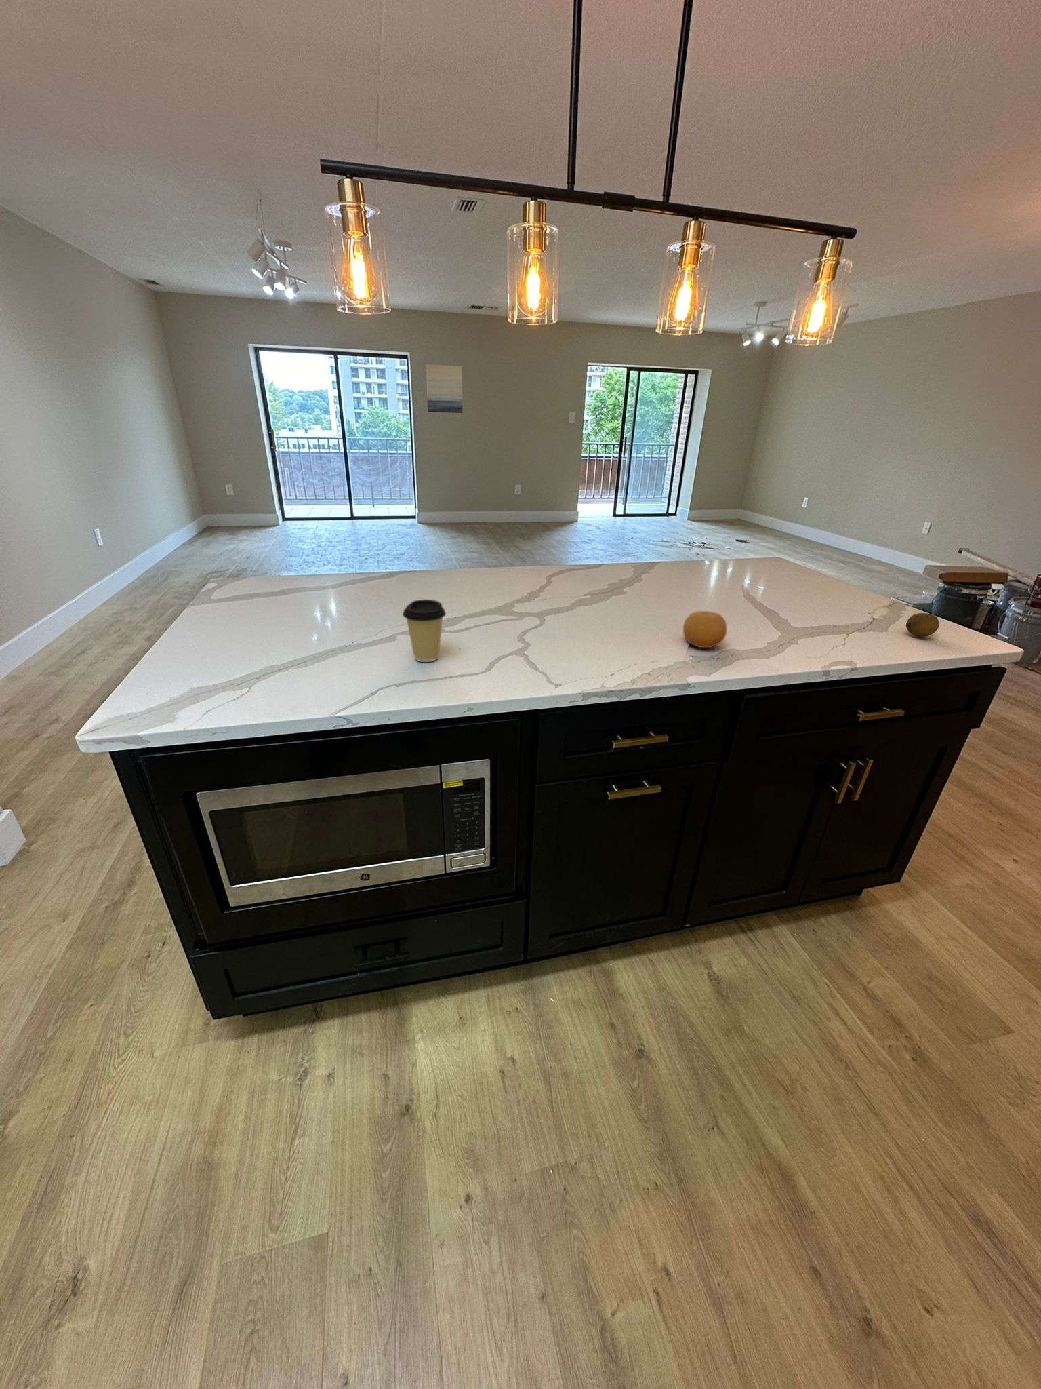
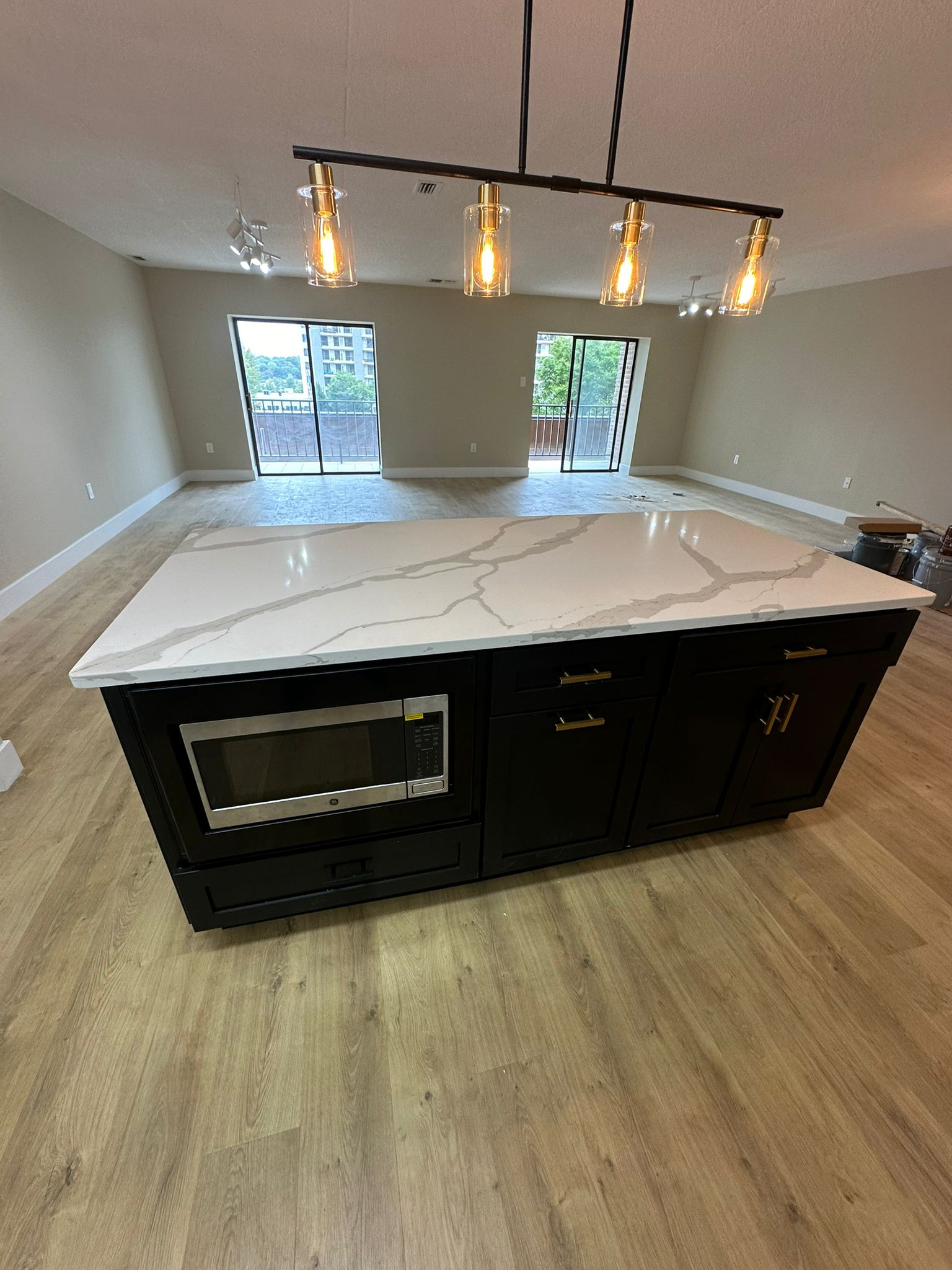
- coffee cup [402,599,446,663]
- fruit [682,610,727,649]
- wall art [425,363,464,413]
- fruit [904,612,940,638]
